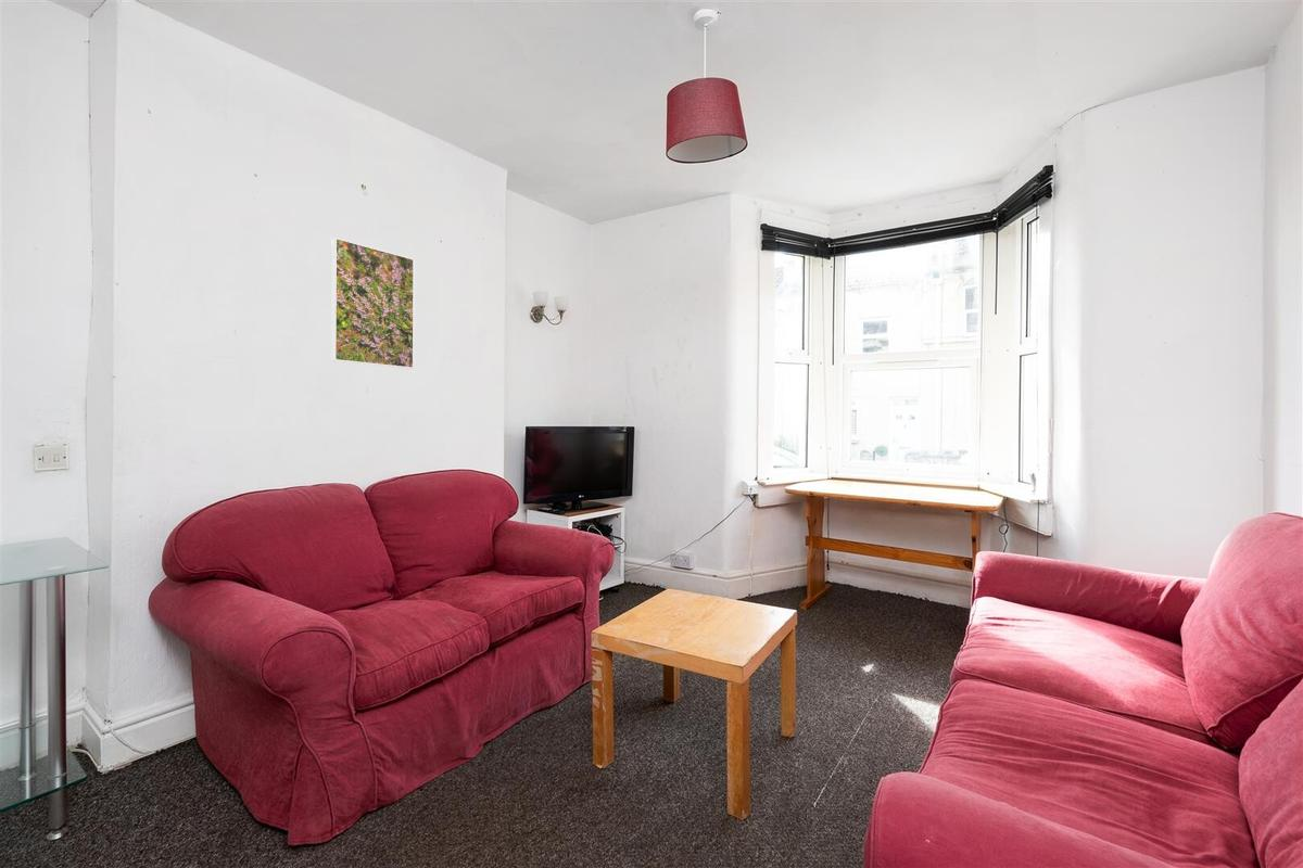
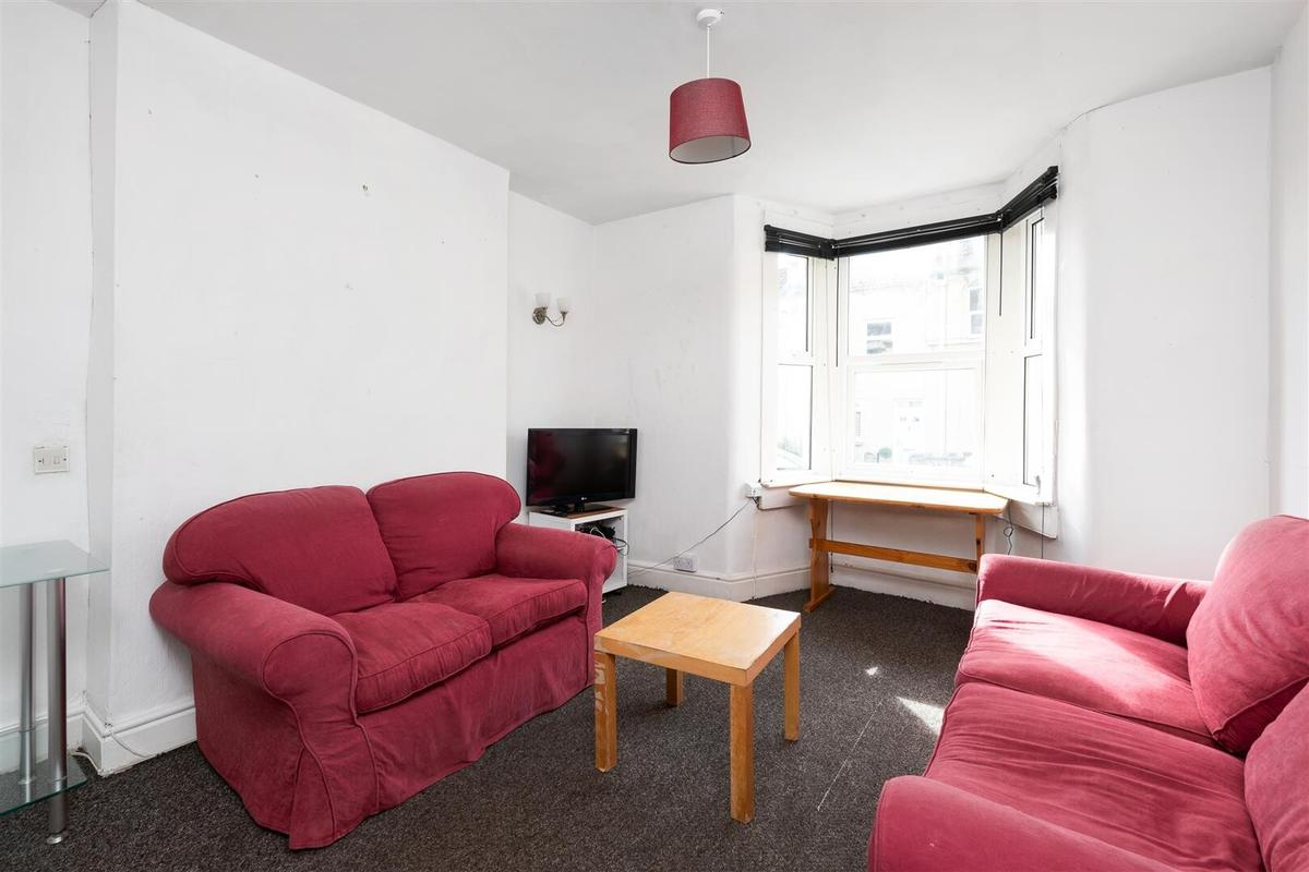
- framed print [330,237,415,370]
